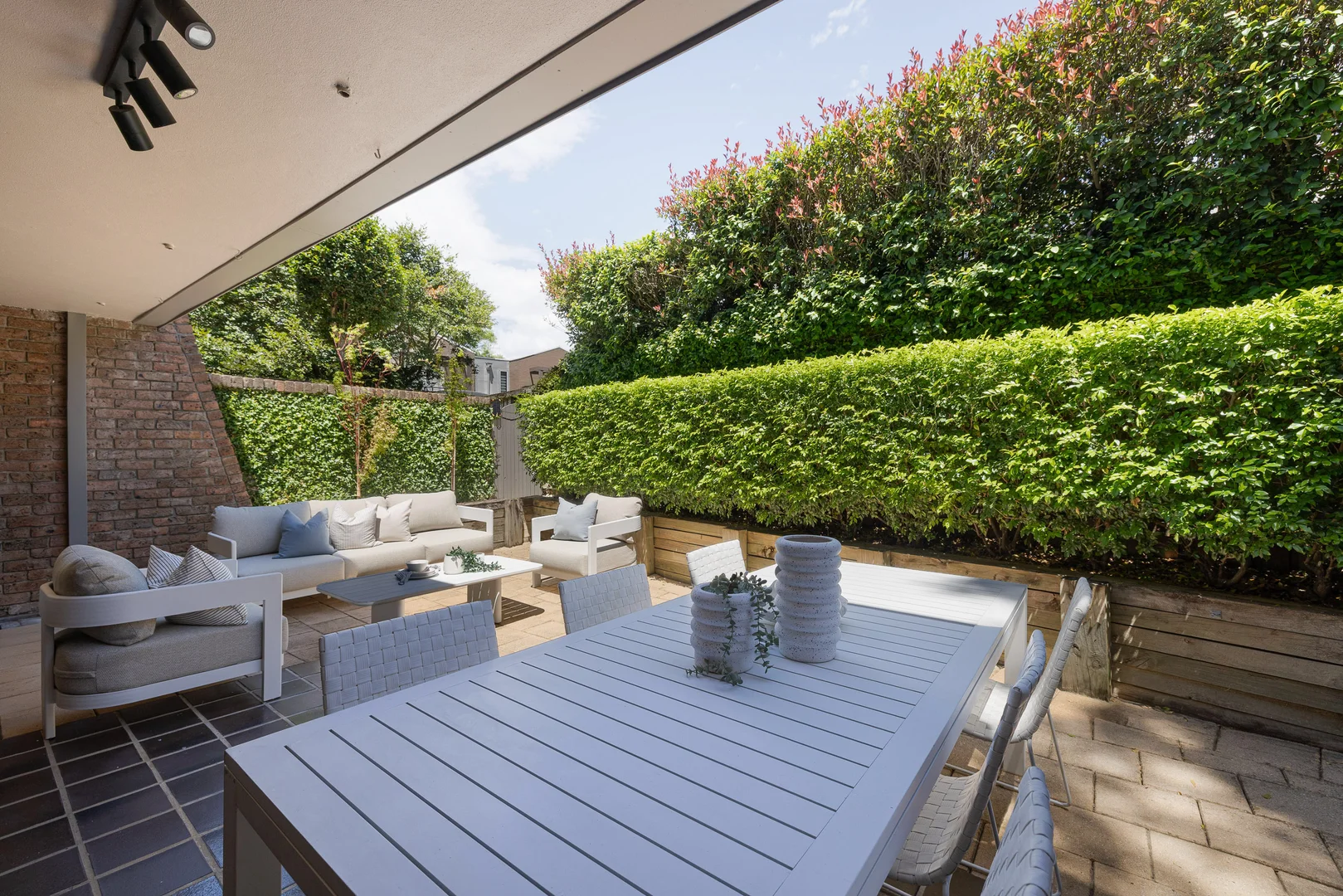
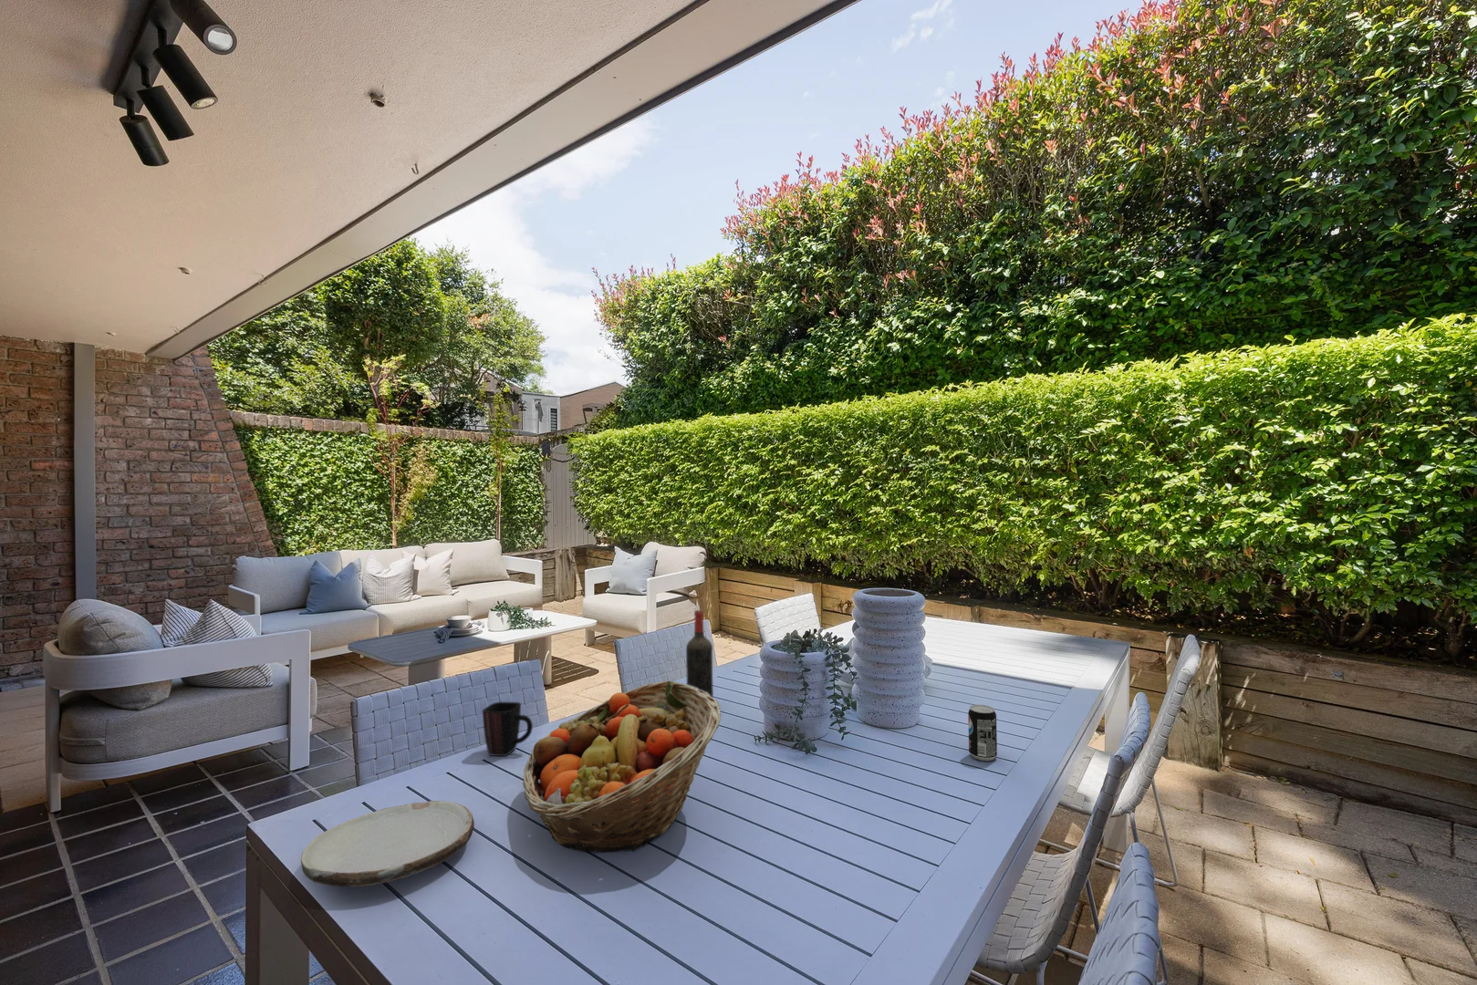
+ beverage can [967,704,997,762]
+ mug [482,701,533,757]
+ fruit basket [521,679,721,854]
+ plate [300,800,475,887]
+ wine bottle [685,609,715,698]
